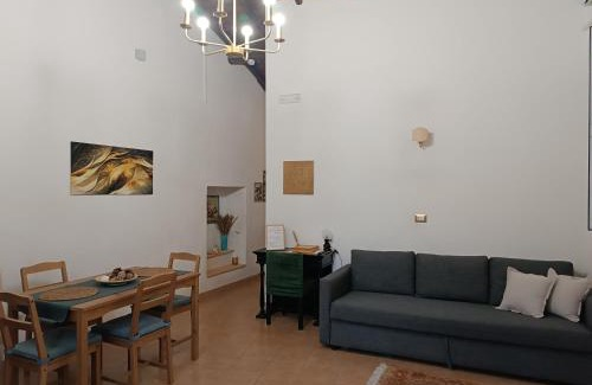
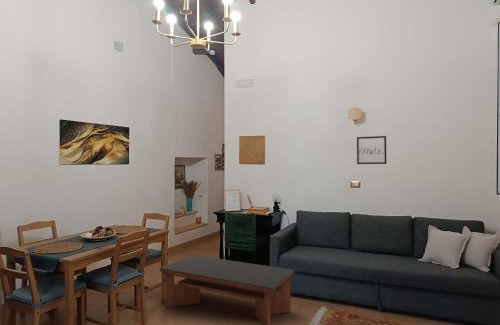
+ wall art [356,135,388,165]
+ coffee table [159,254,296,325]
